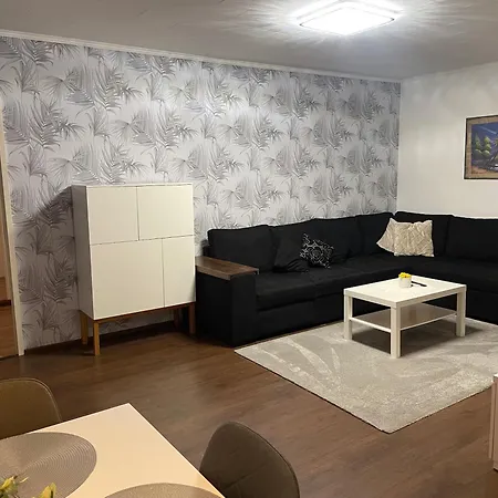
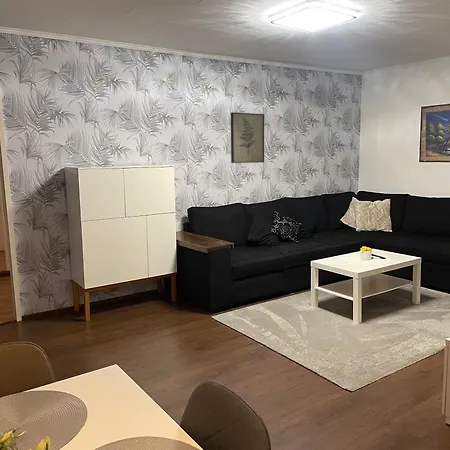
+ wall art [230,111,265,164]
